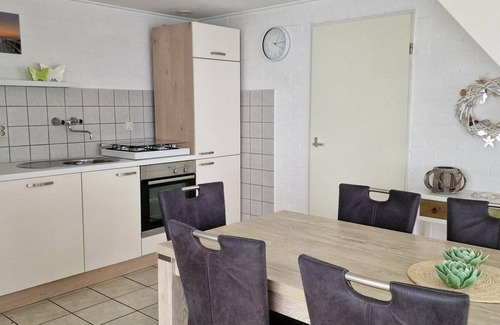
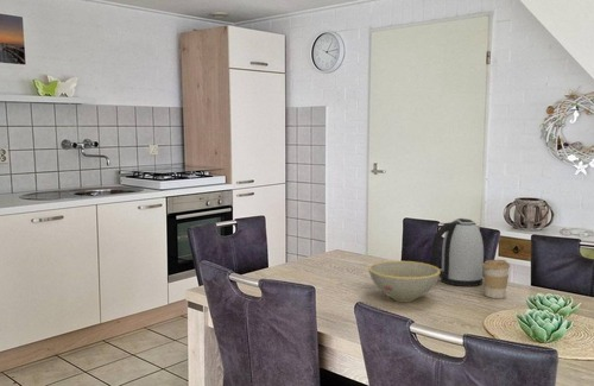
+ kettle [431,217,485,287]
+ coffee cup [482,259,511,299]
+ bowl [367,260,441,303]
